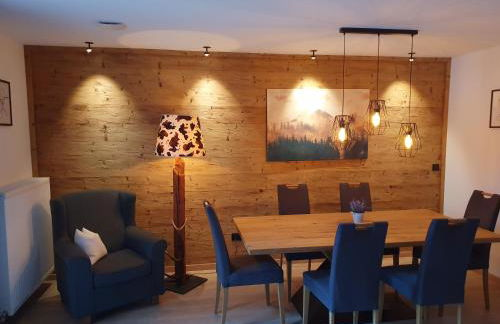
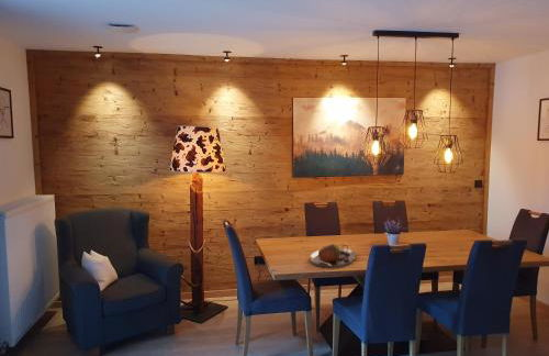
+ serving tray [309,243,357,268]
